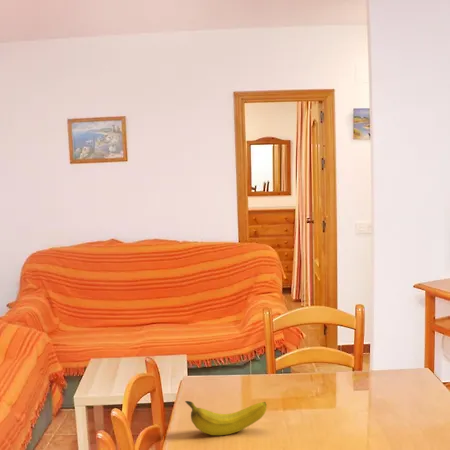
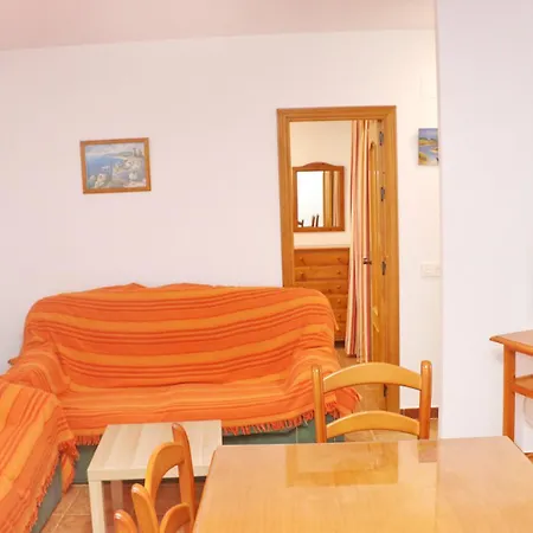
- fruit [184,400,267,436]
